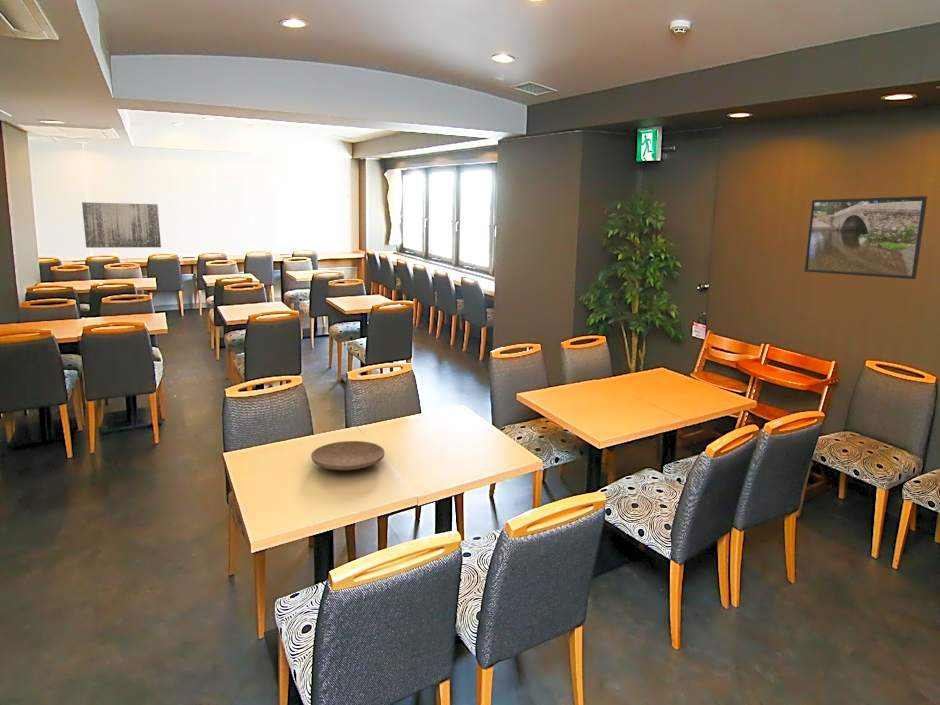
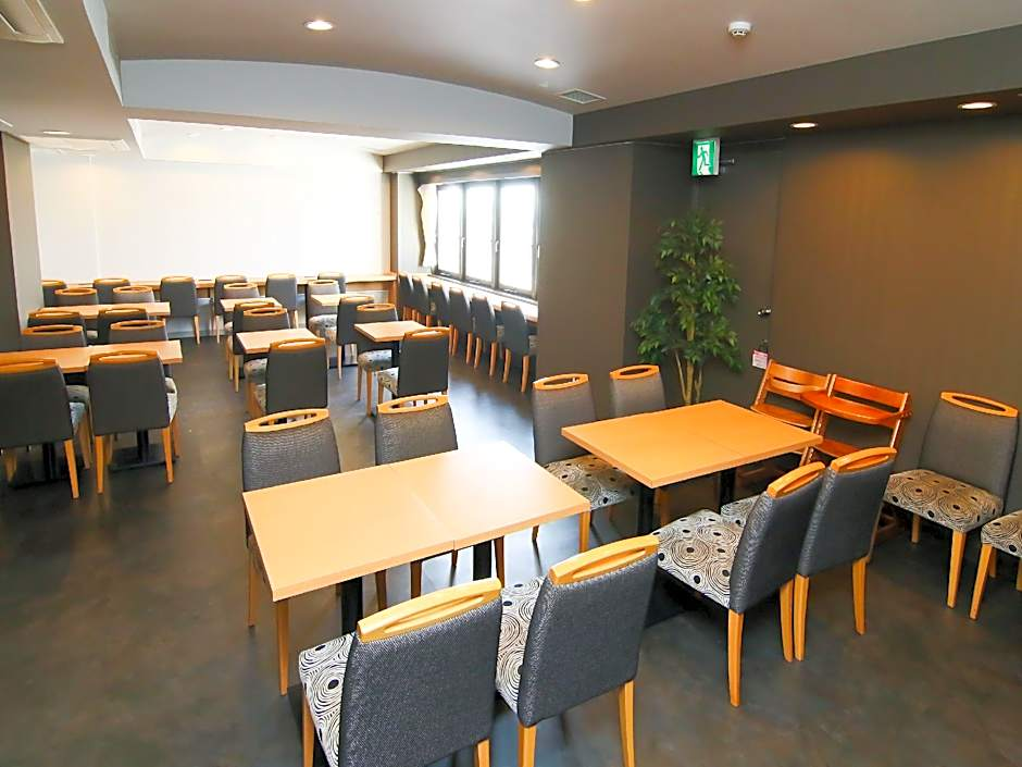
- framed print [804,195,928,280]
- plate [310,440,386,472]
- wall art [81,201,162,249]
